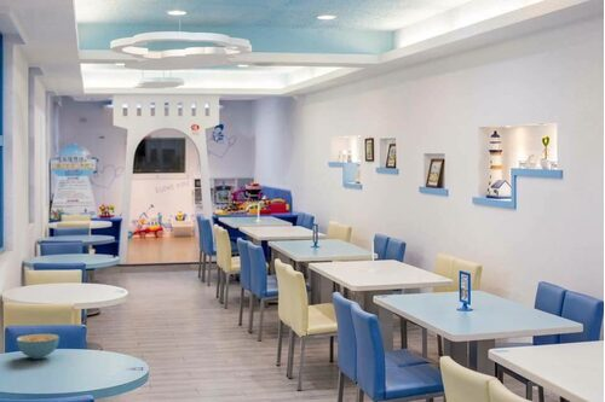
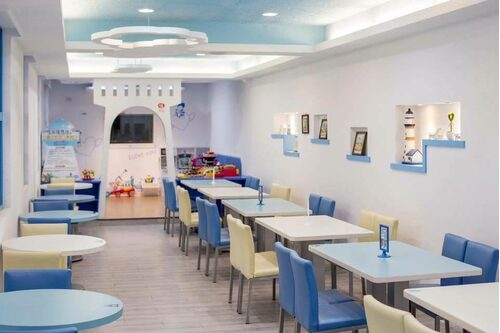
- cereal bowl [16,333,60,360]
